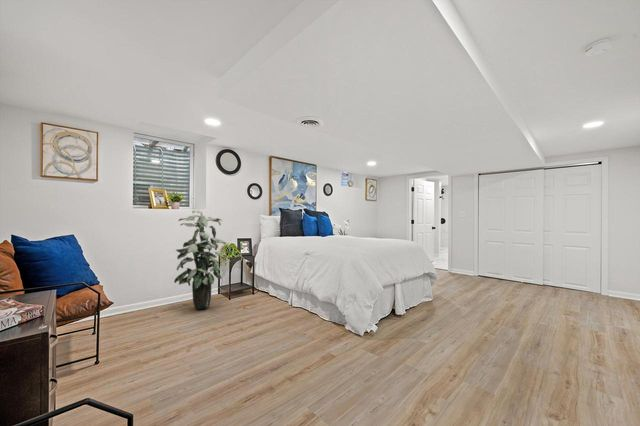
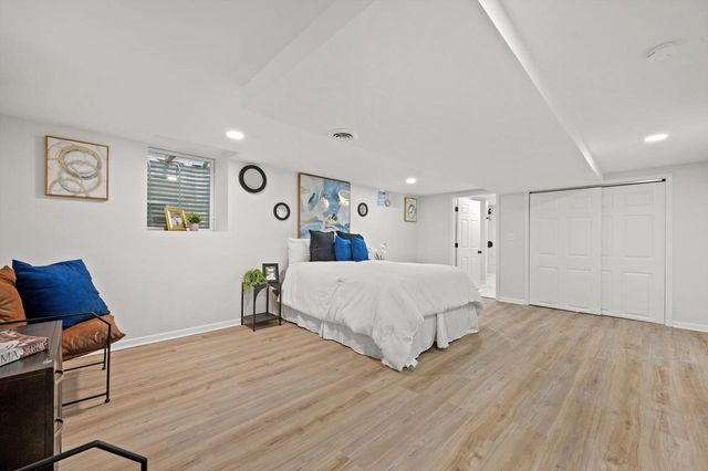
- indoor plant [173,209,227,310]
